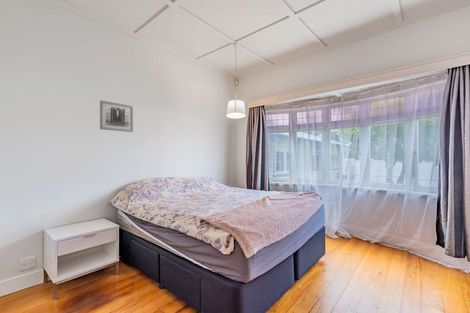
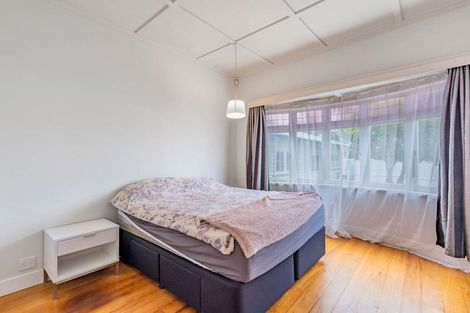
- wall art [99,99,134,133]
